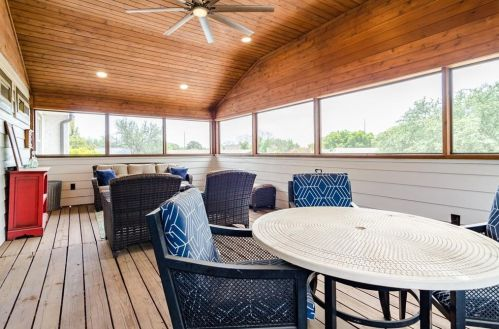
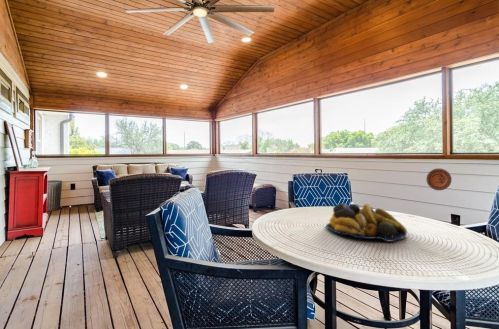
+ fruit bowl [325,202,408,243]
+ decorative plate [425,168,452,191]
